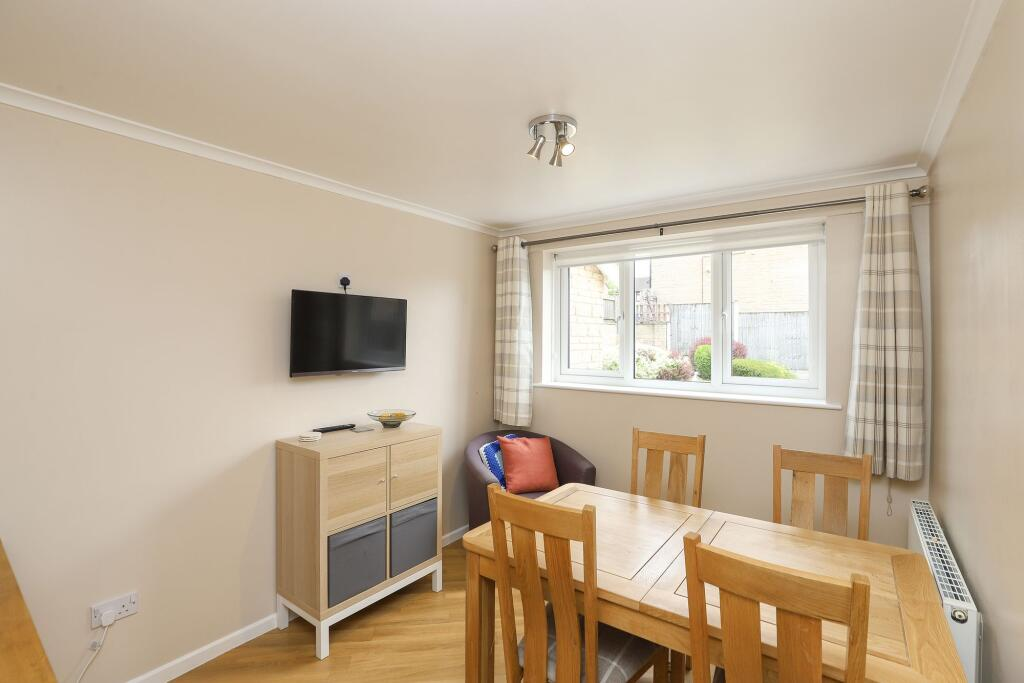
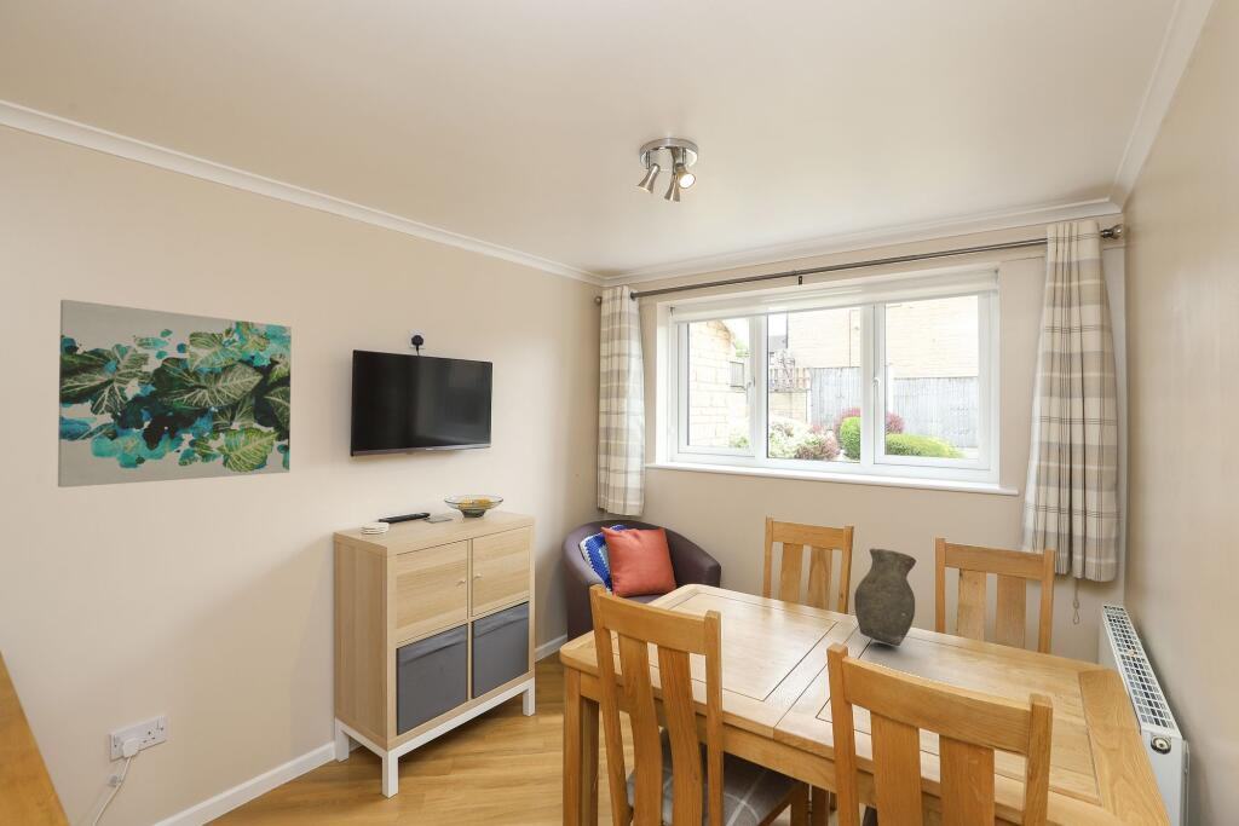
+ wall art [57,299,293,489]
+ vase [853,547,917,647]
